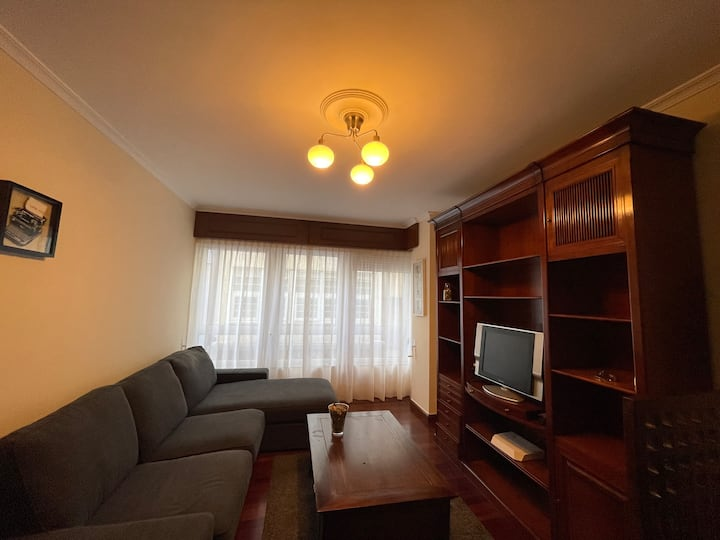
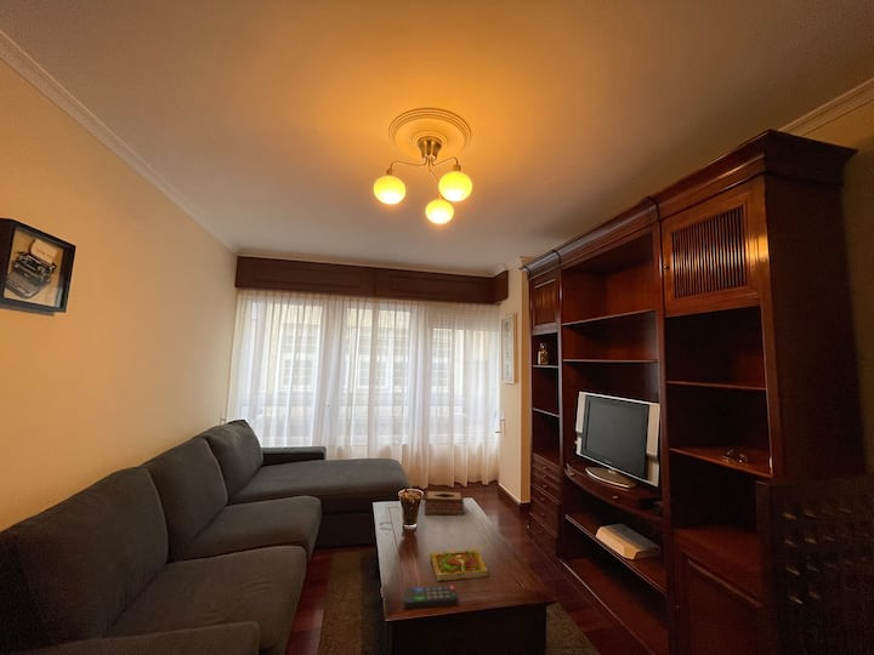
+ book [429,548,489,582]
+ remote control [402,585,459,610]
+ tissue box [424,489,465,517]
